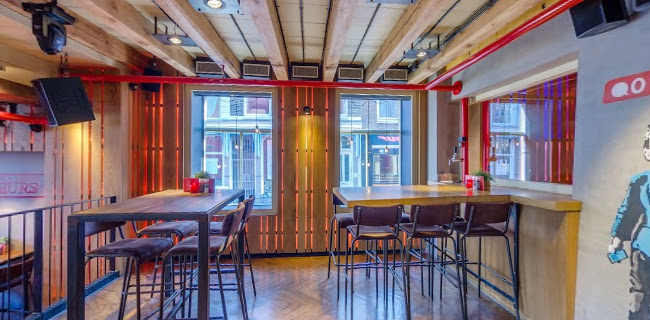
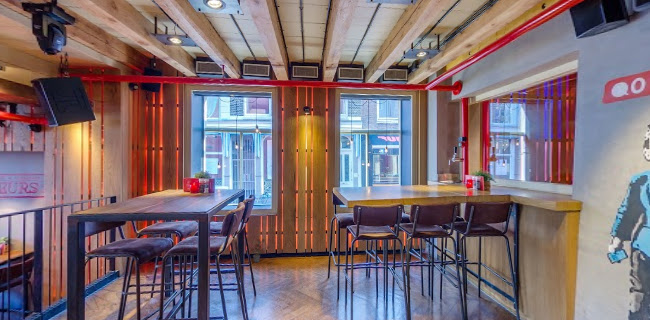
+ potted plant [245,233,270,263]
